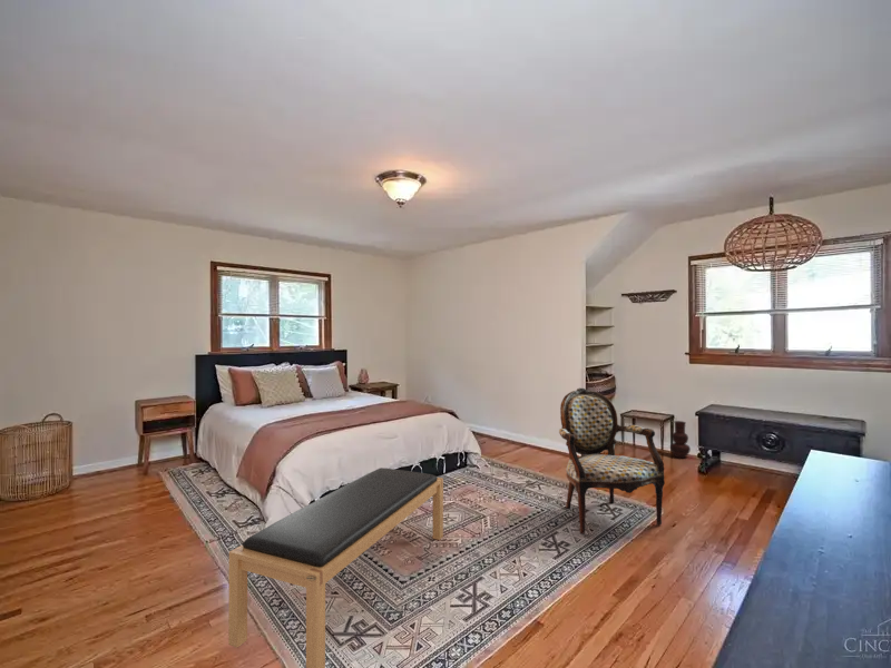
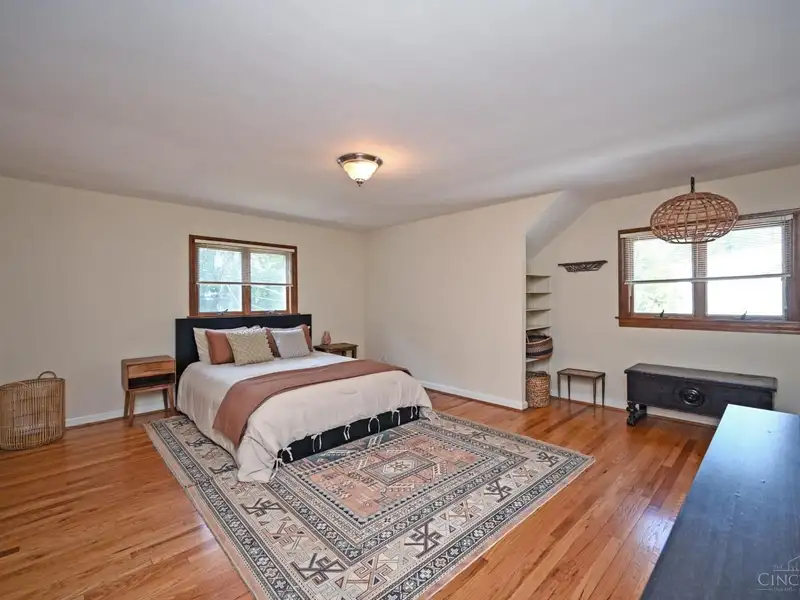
- bench [227,466,444,668]
- vase [669,420,692,459]
- armchair [558,387,666,534]
